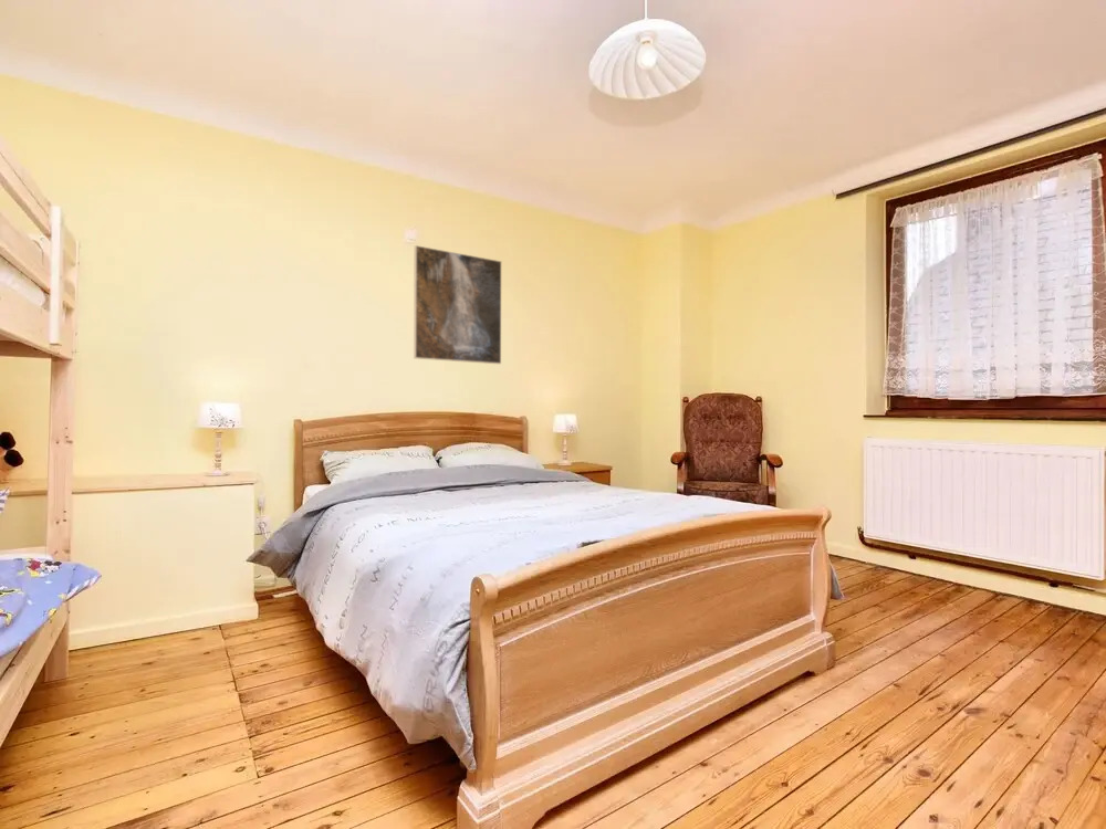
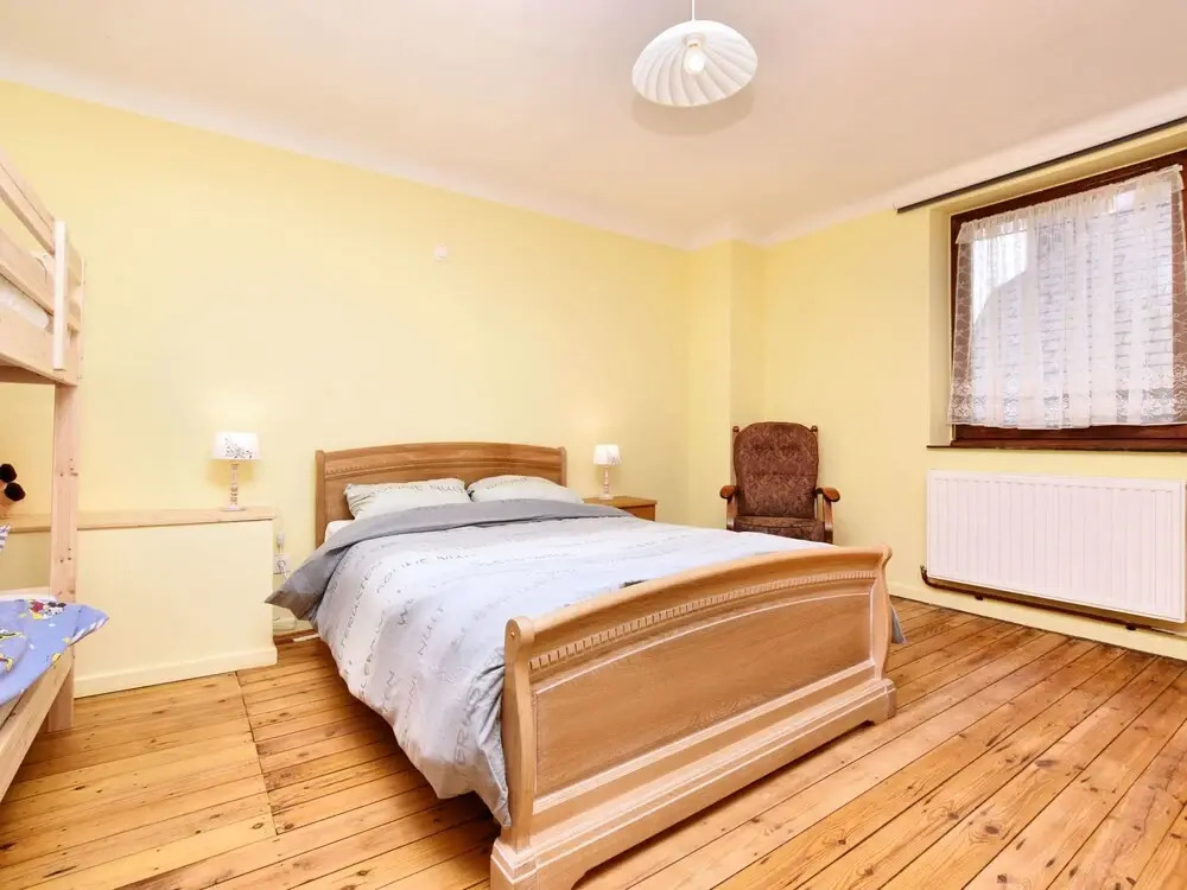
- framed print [413,244,502,365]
